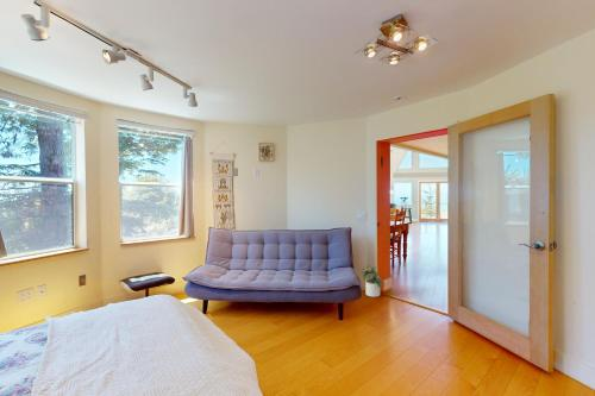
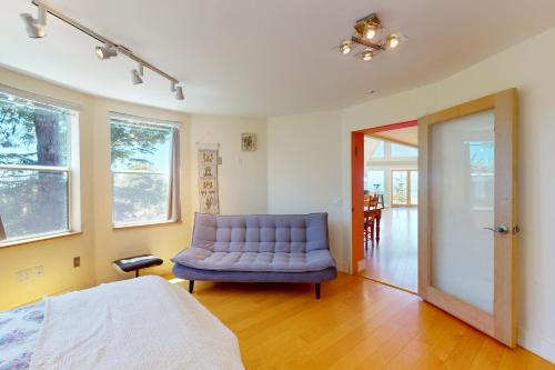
- potted plant [359,264,386,298]
